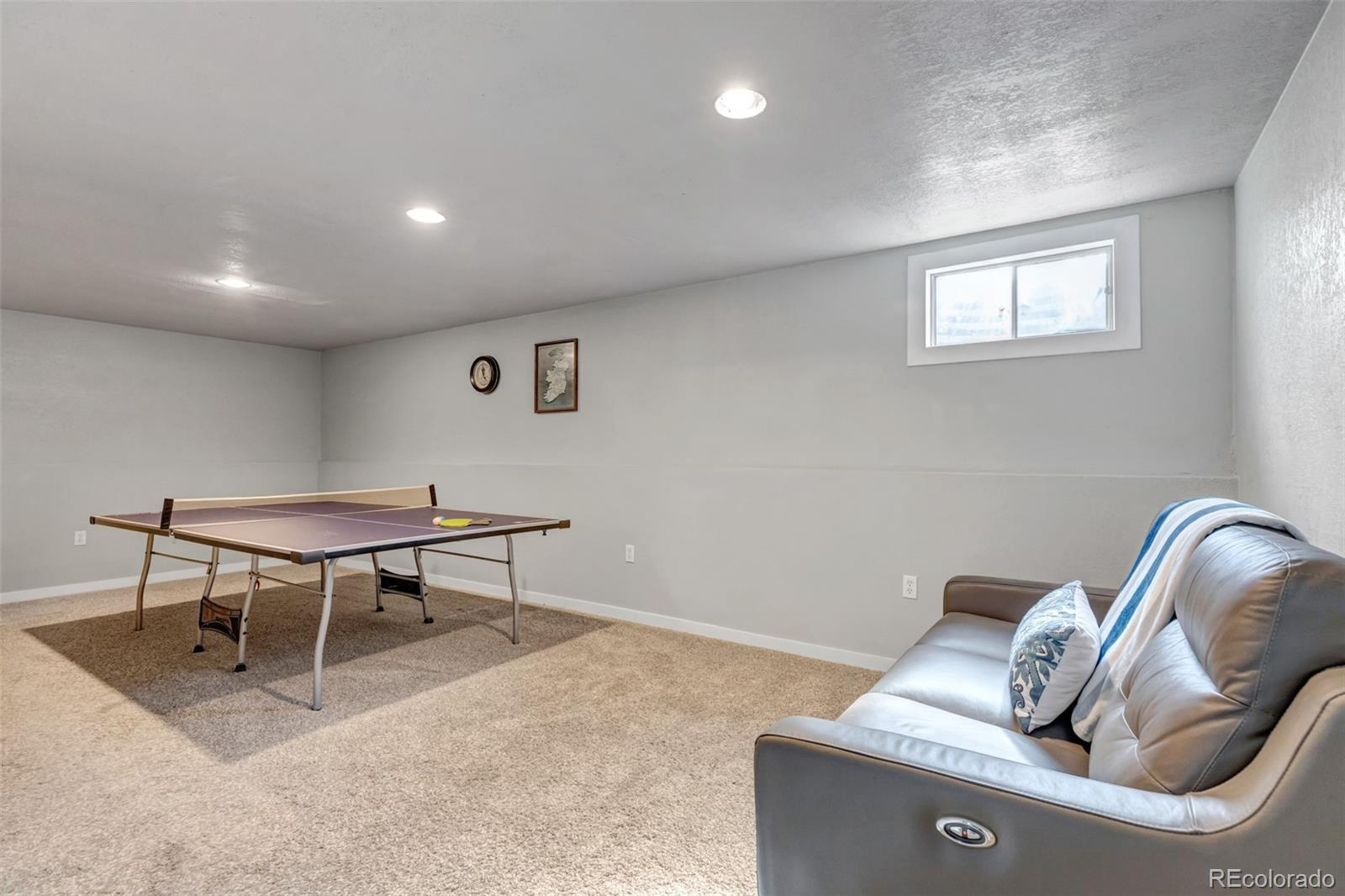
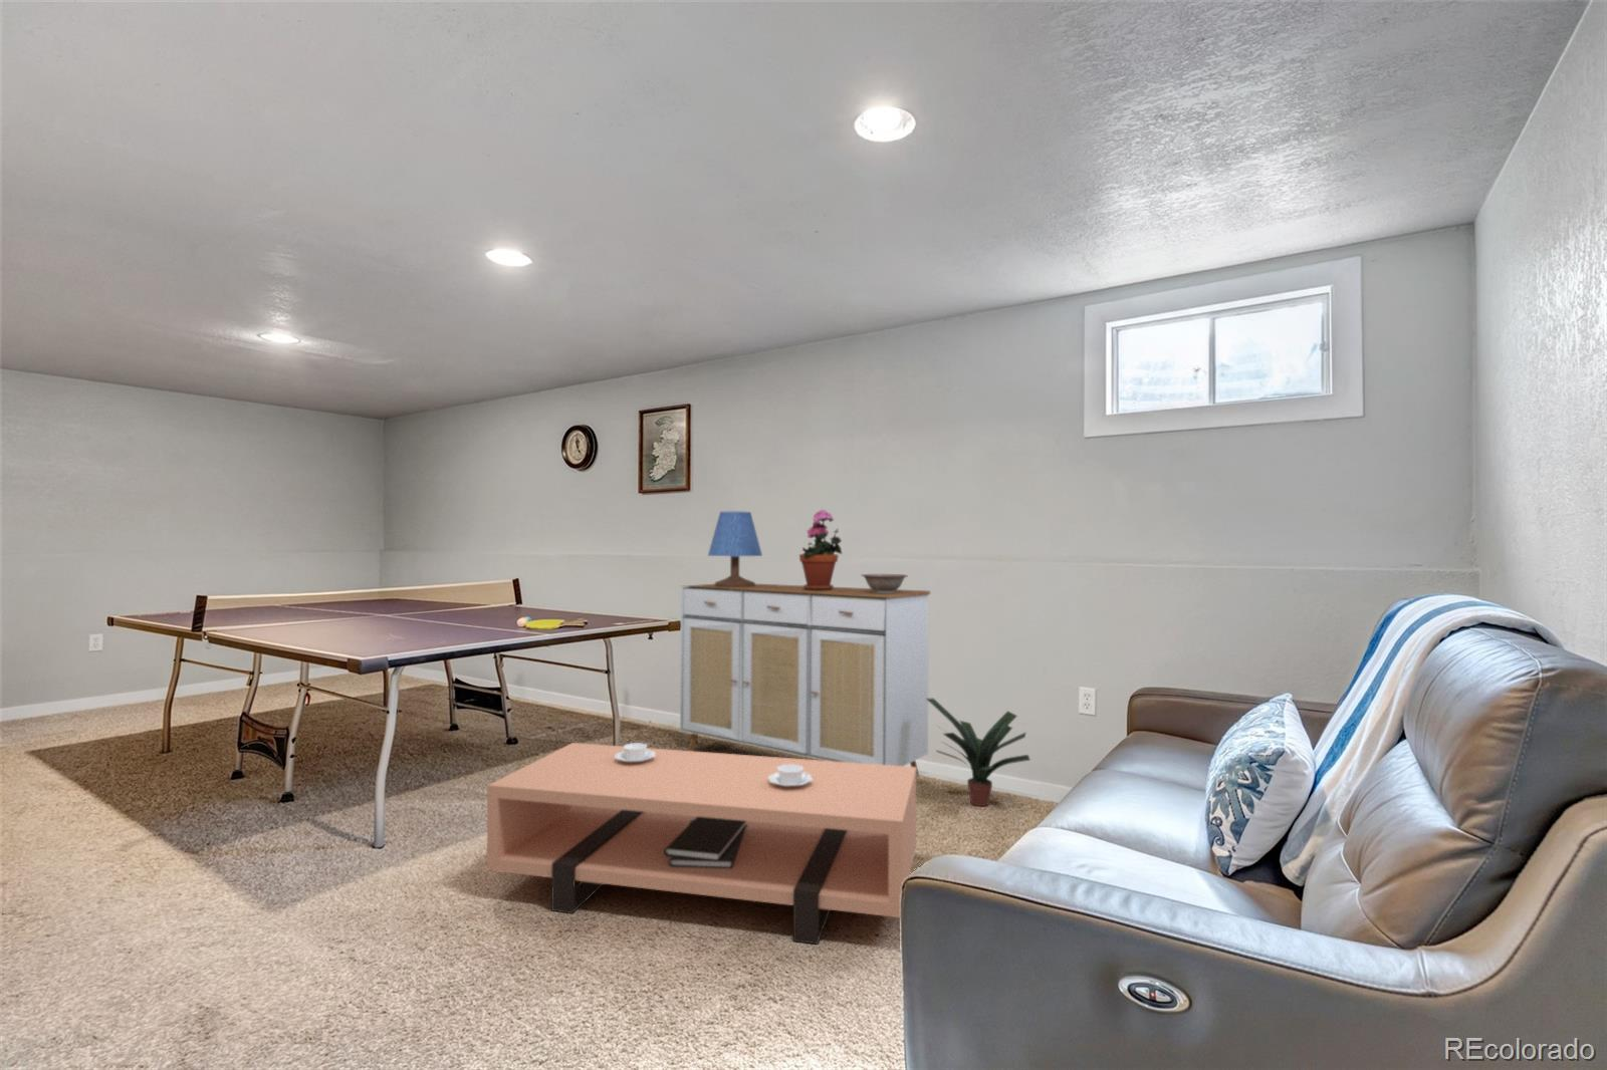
+ decorative bowl [860,573,909,594]
+ table lamp [707,511,763,588]
+ potted plant [798,509,844,590]
+ potted plant [926,697,1031,807]
+ sideboard [679,583,931,777]
+ coffee table [486,742,916,946]
